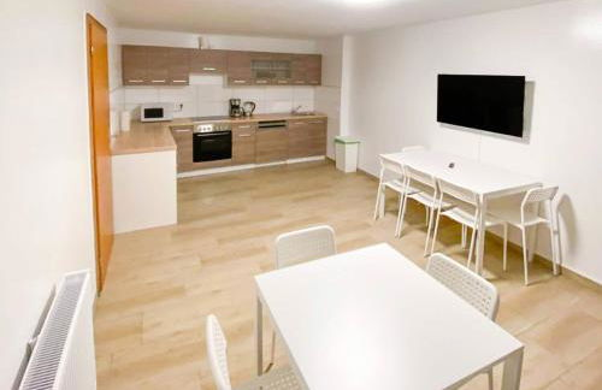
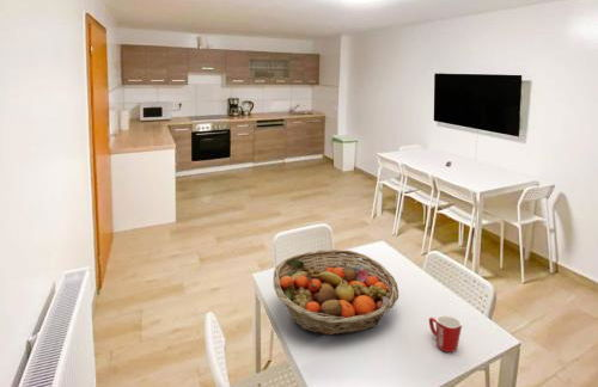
+ mug [428,314,463,354]
+ fruit basket [271,248,399,337]
